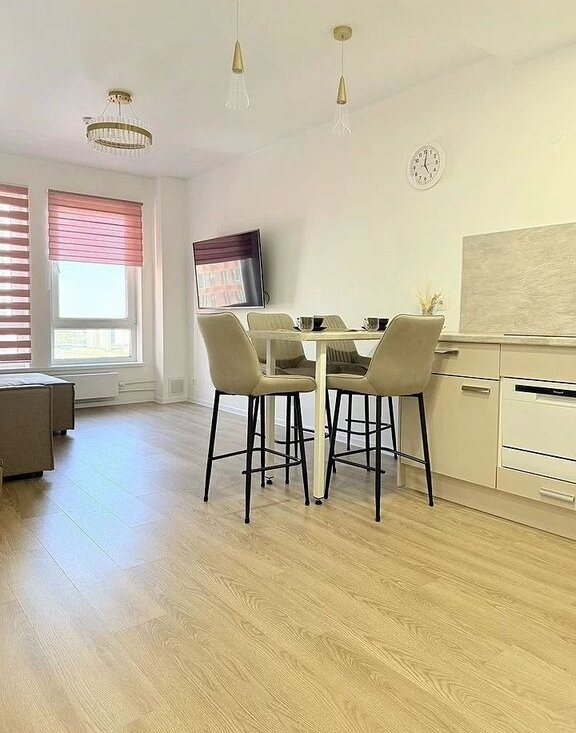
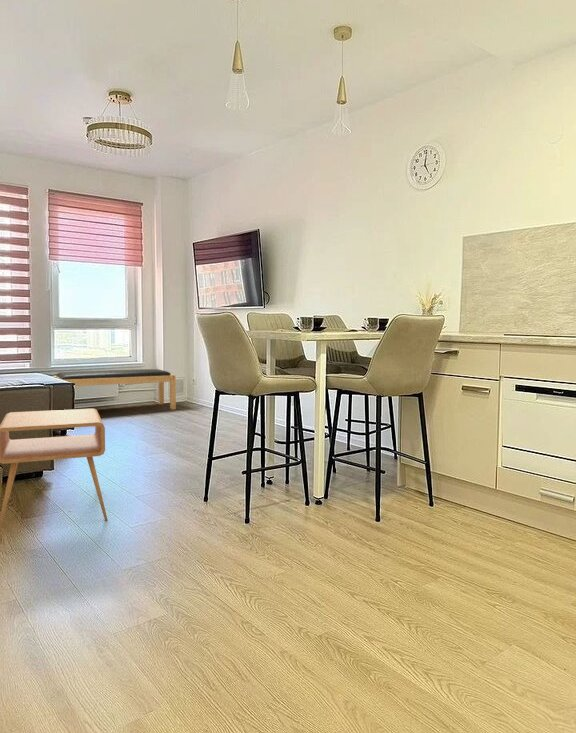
+ side table [0,408,109,532]
+ bench [53,368,177,410]
